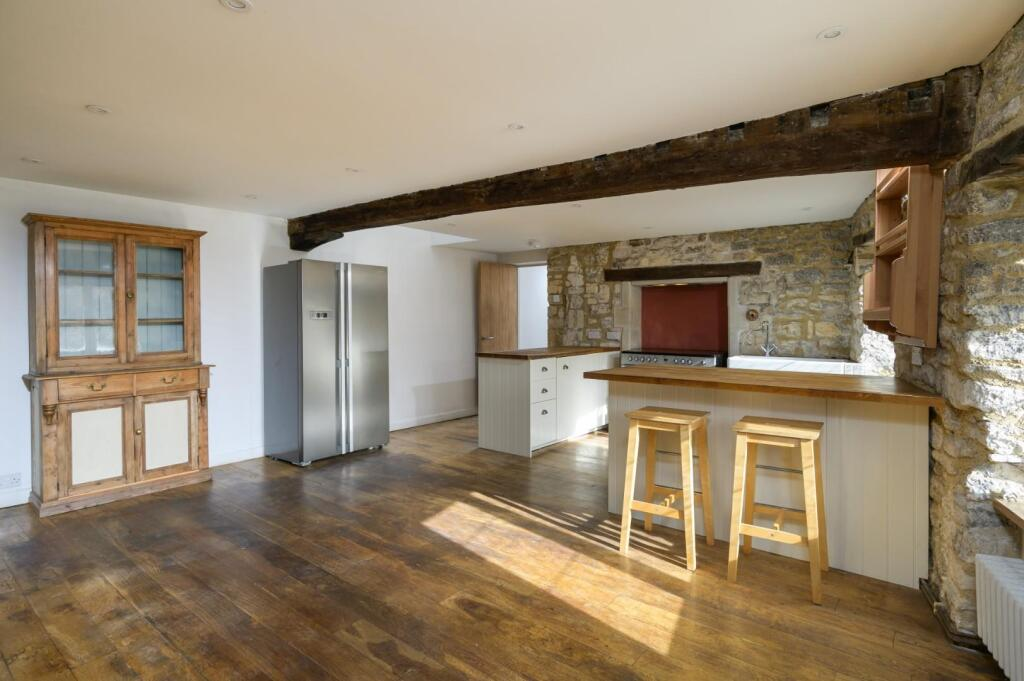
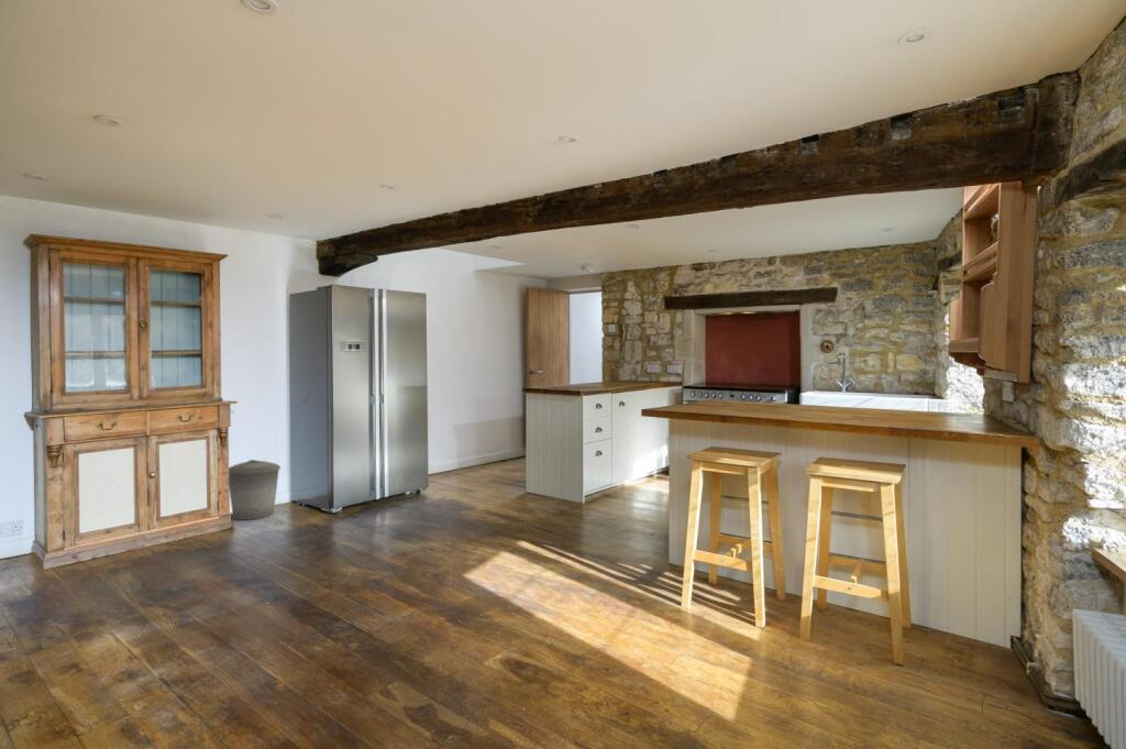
+ trash can [228,459,282,521]
